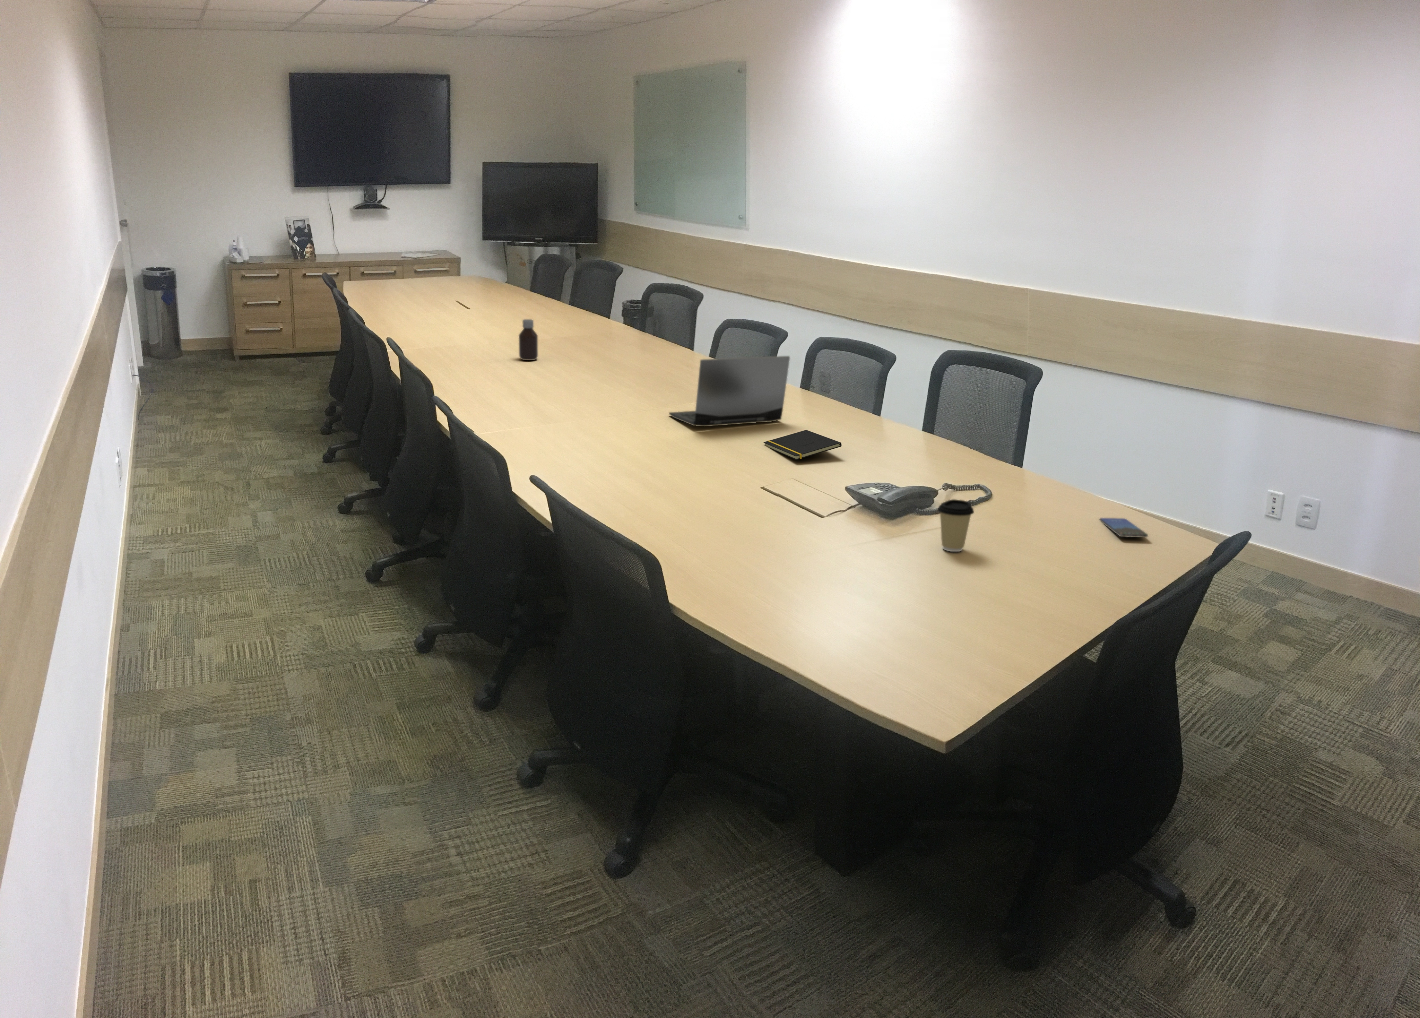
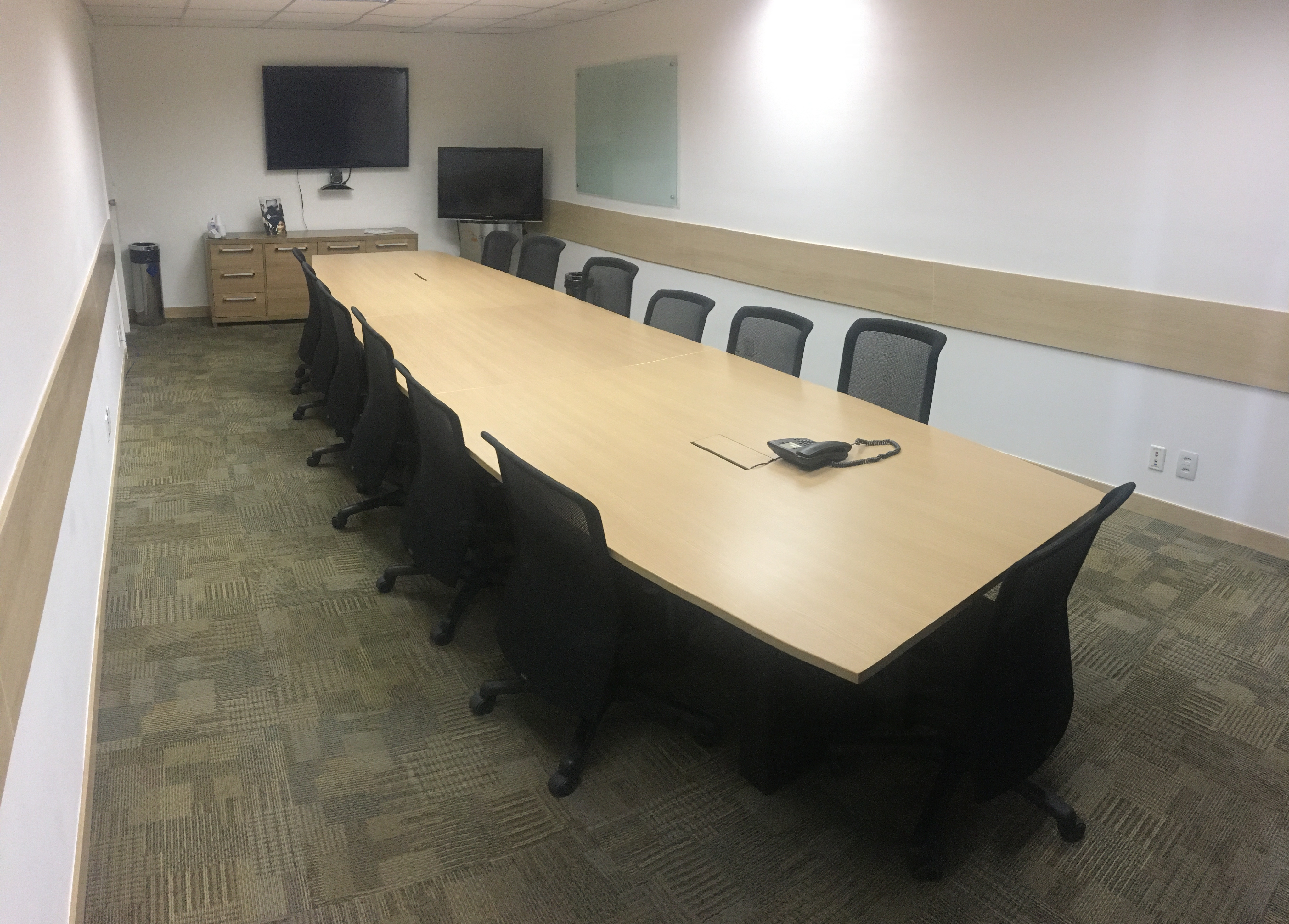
- laptop computer [669,356,791,426]
- coffee cup [937,499,975,552]
- bottle [518,320,539,360]
- notepad [763,430,842,461]
- smartphone [1099,518,1149,538]
